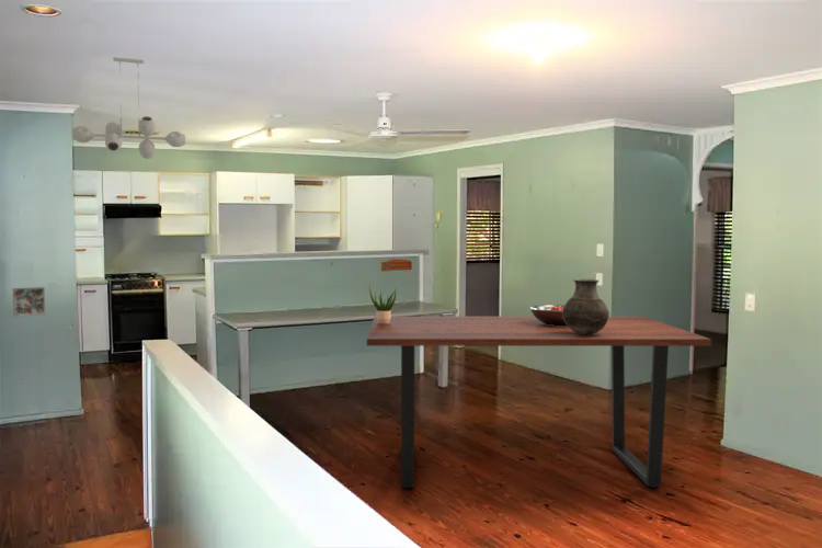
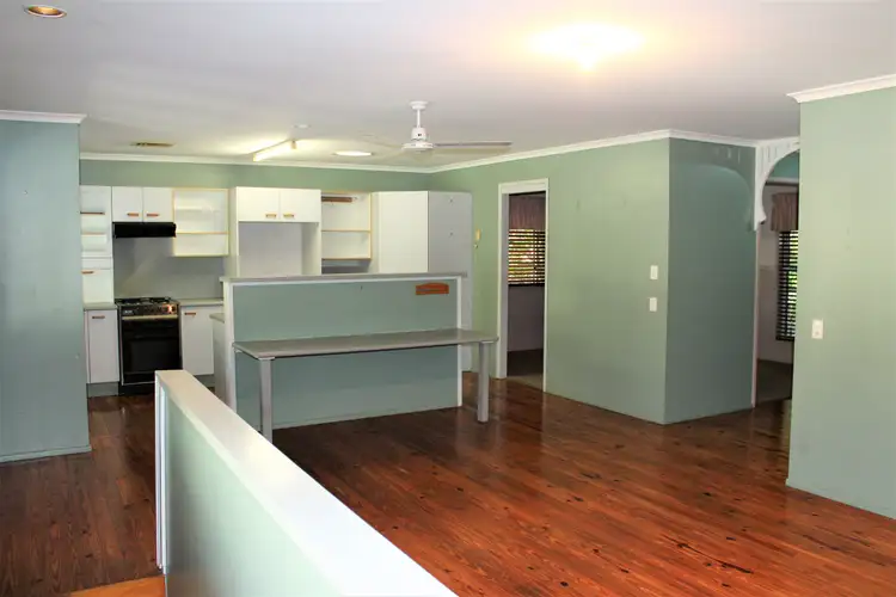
- decorative tile [12,286,46,318]
- ceiling light fixture [71,56,186,160]
- fruit bowl [529,301,567,326]
- potted plant [368,285,398,324]
- vase [562,277,610,335]
- dining table [366,316,712,489]
